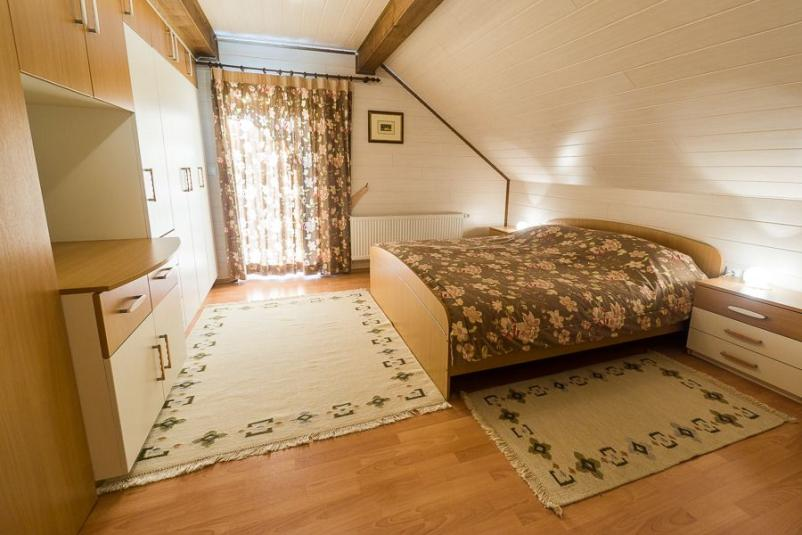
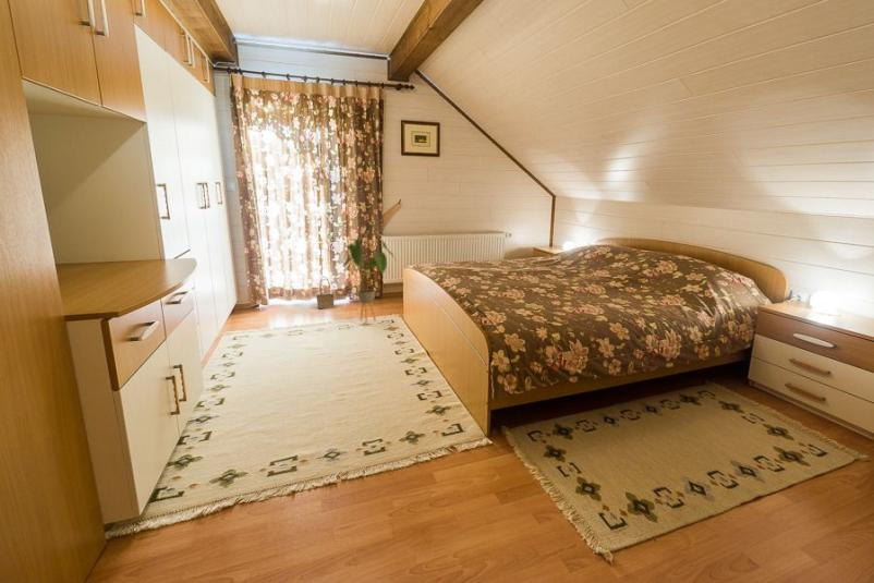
+ house plant [343,238,398,325]
+ basket [316,276,335,309]
